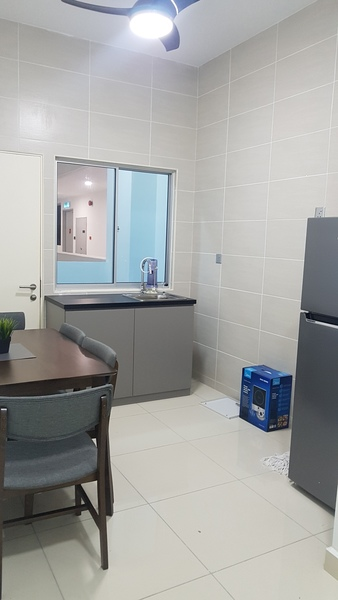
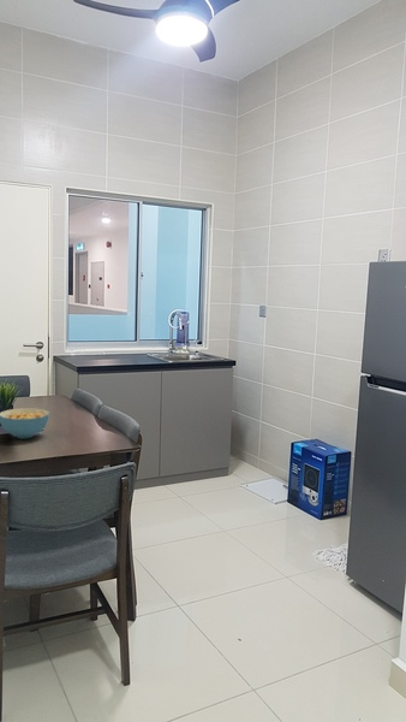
+ cereal bowl [0,407,50,439]
